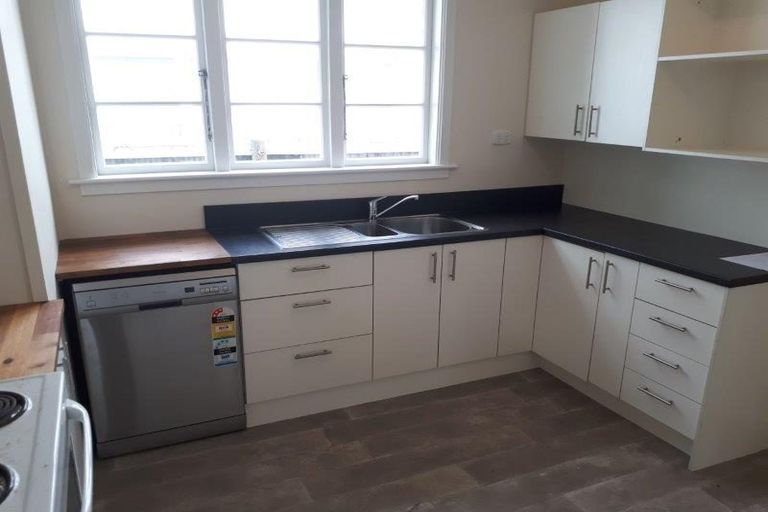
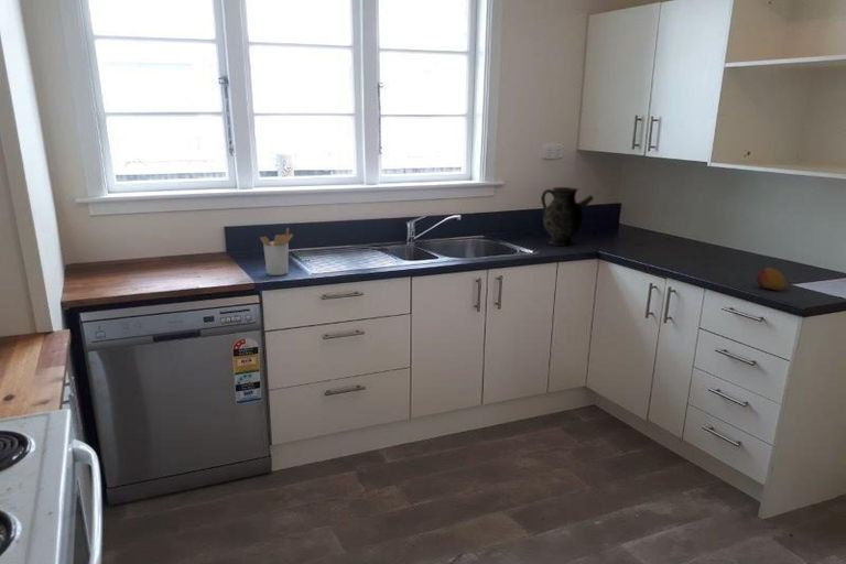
+ utensil holder [259,227,294,276]
+ ewer [538,186,595,247]
+ fruit [756,267,787,291]
